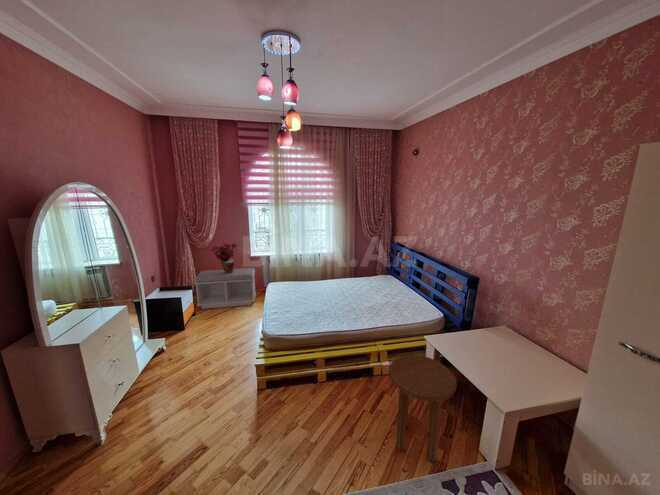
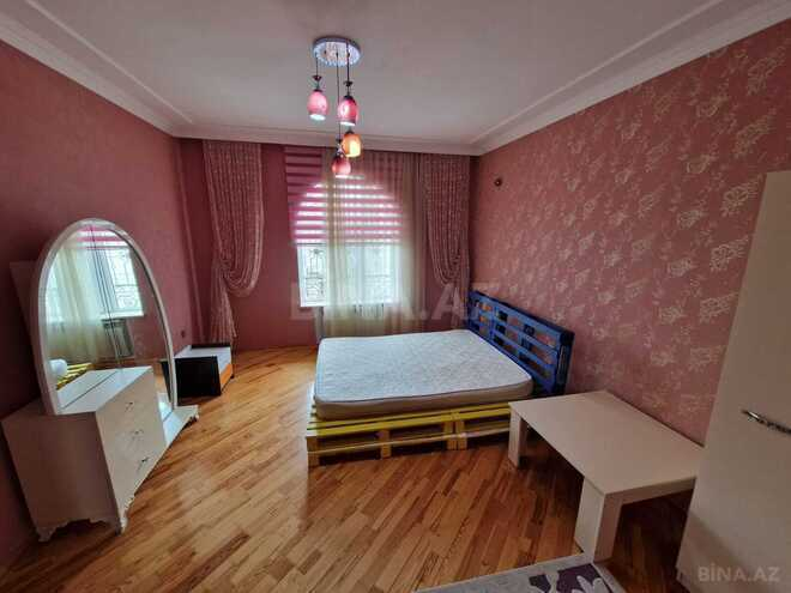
- bench [193,267,257,310]
- side table [388,354,458,463]
- potted plant [210,242,240,273]
